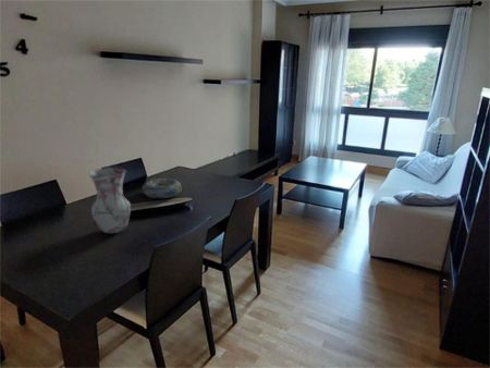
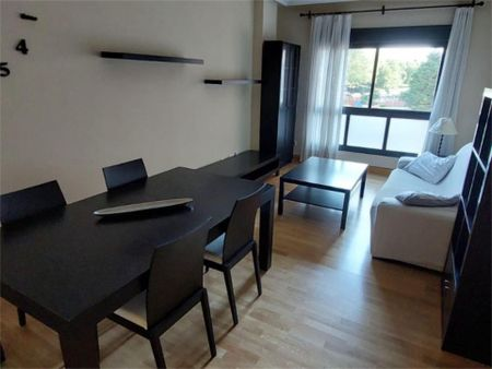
- vase [88,167,132,234]
- decorative bowl [142,177,183,199]
